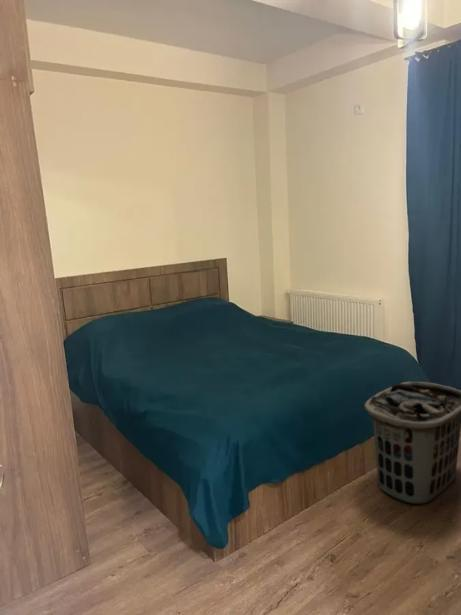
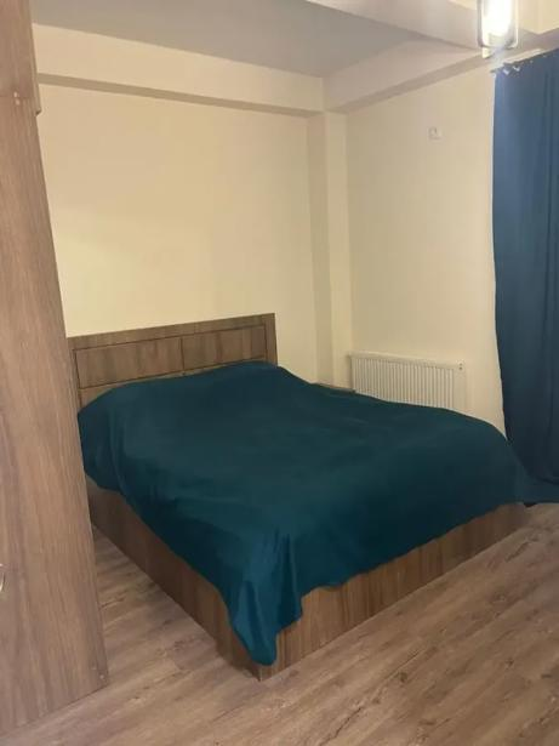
- clothes hamper [363,381,461,505]
